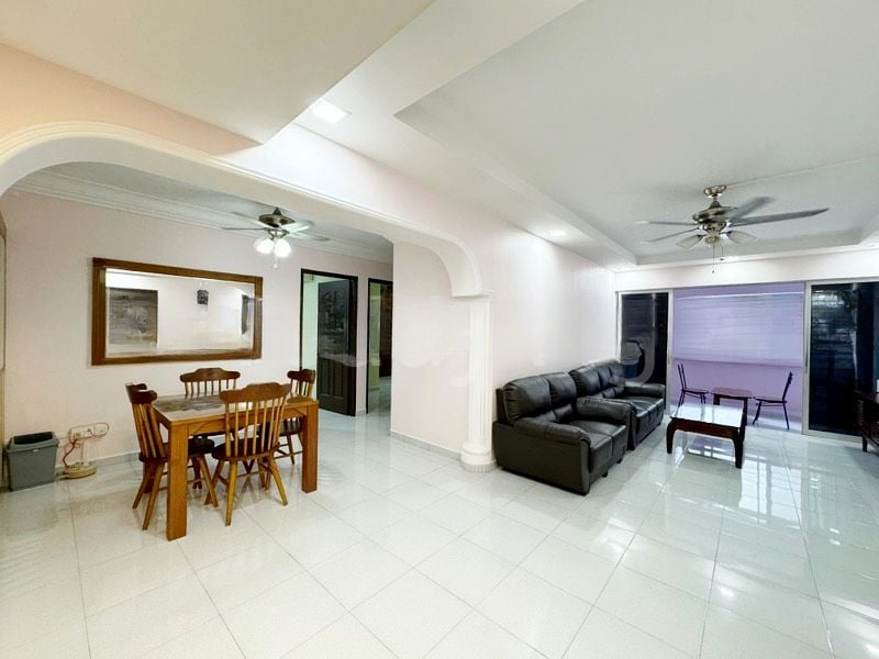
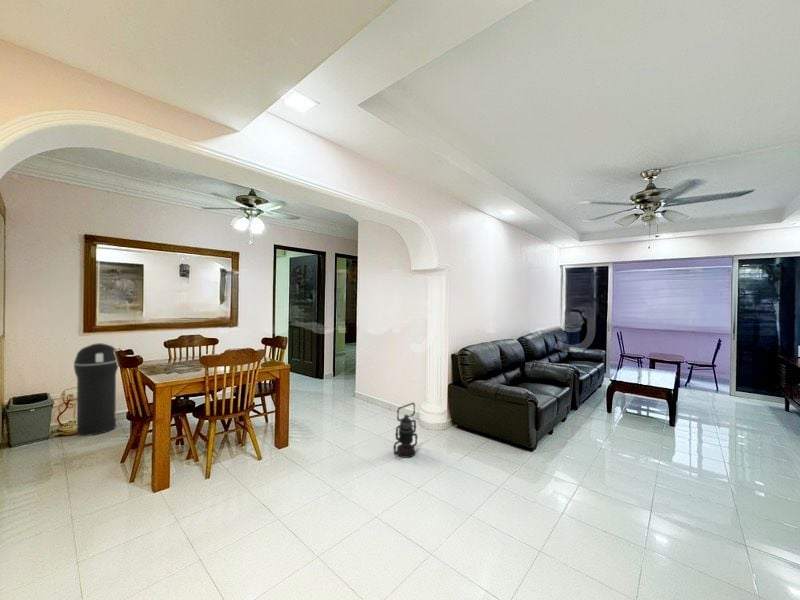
+ lantern [392,402,419,459]
+ trash can [73,342,119,437]
